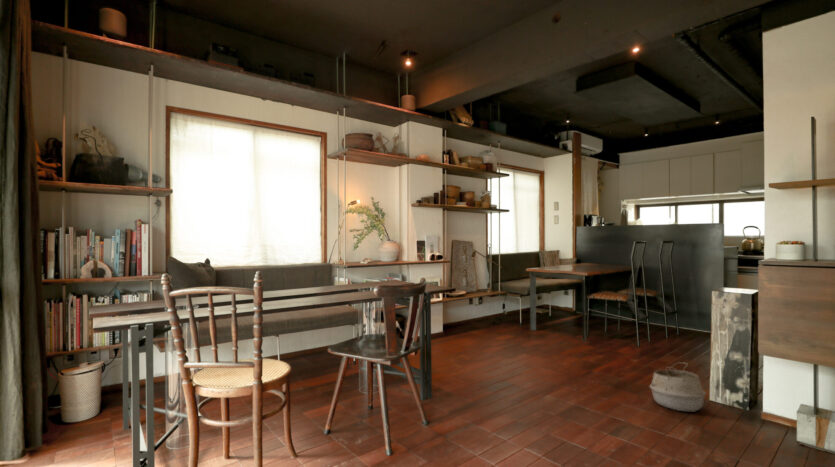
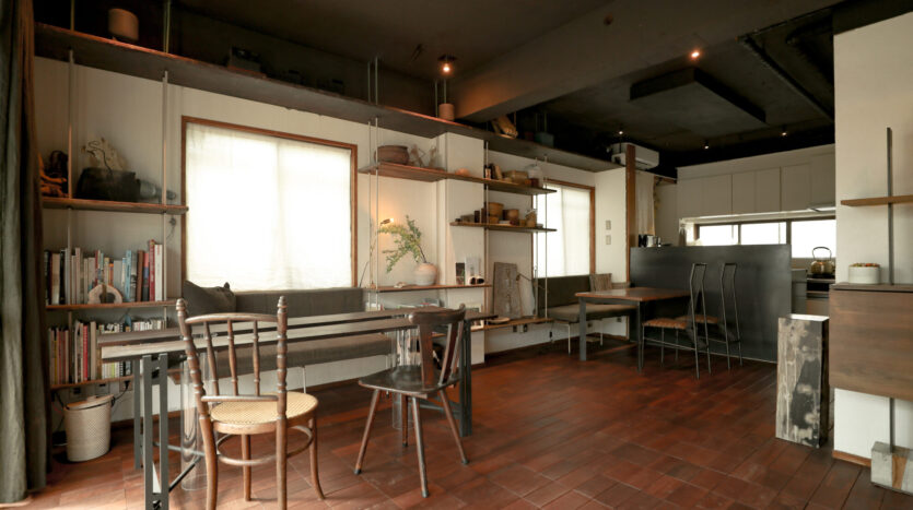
- woven basket [648,361,707,413]
